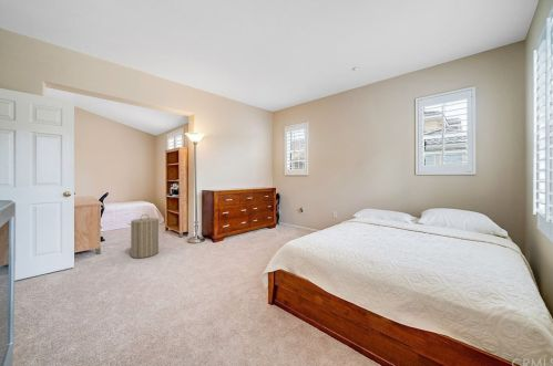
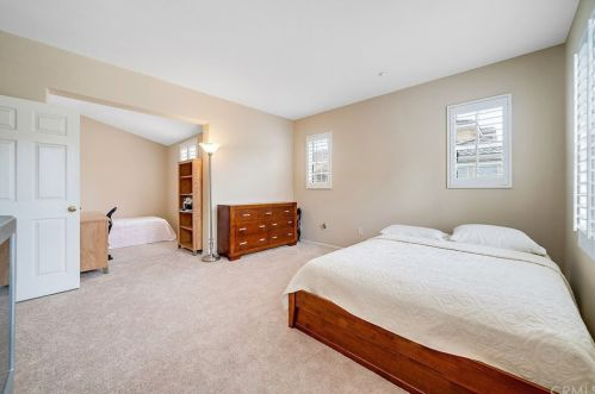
- laundry hamper [127,213,162,259]
